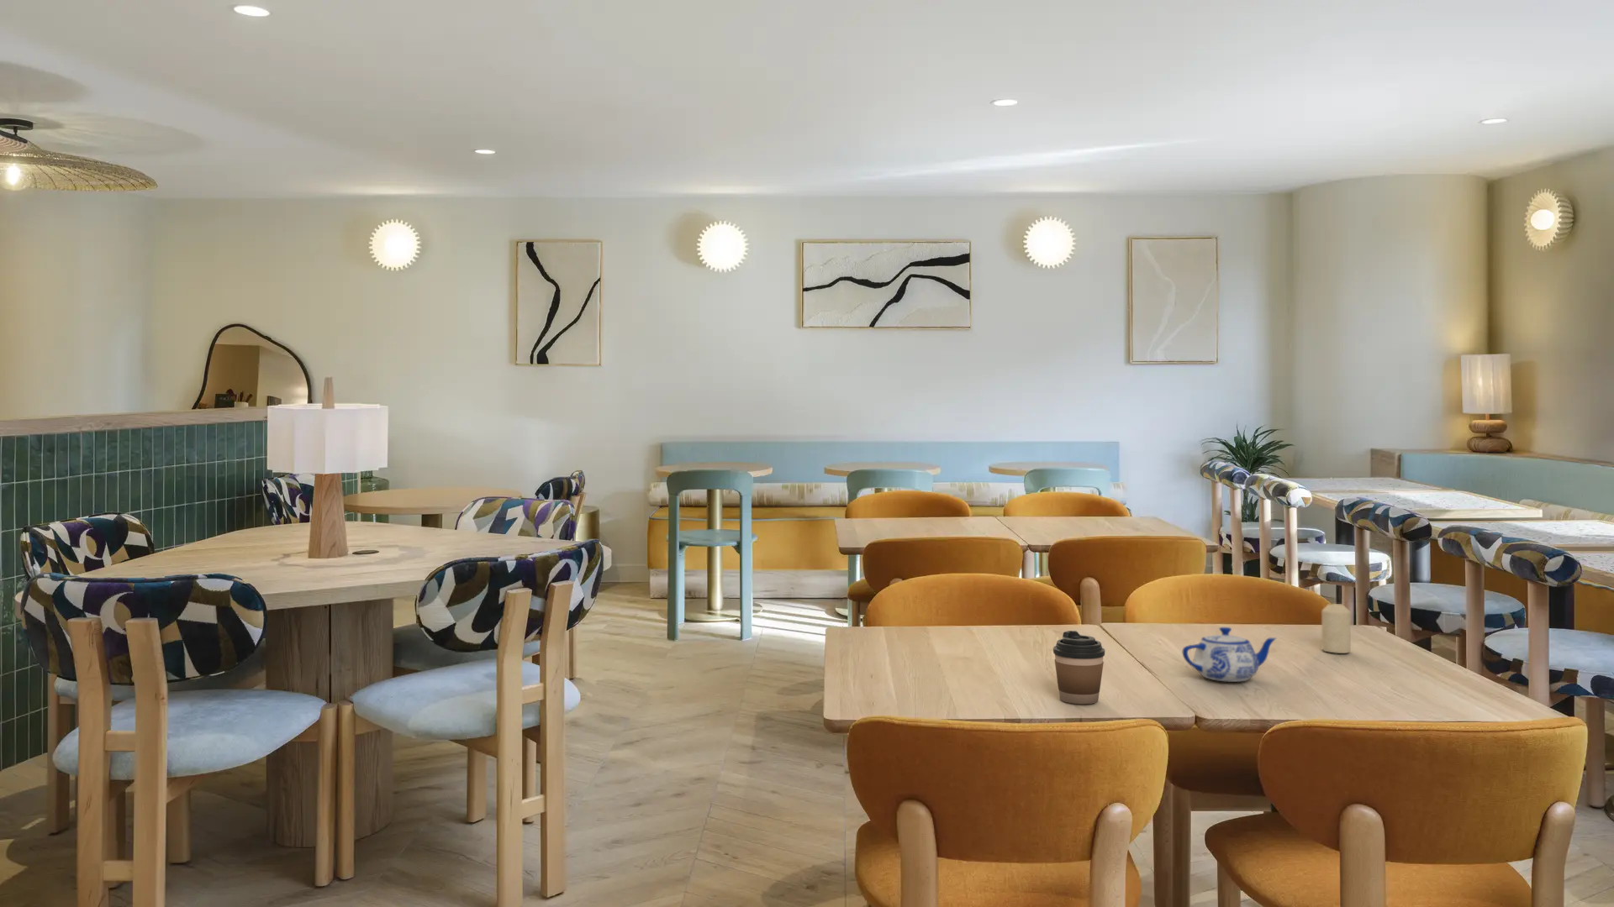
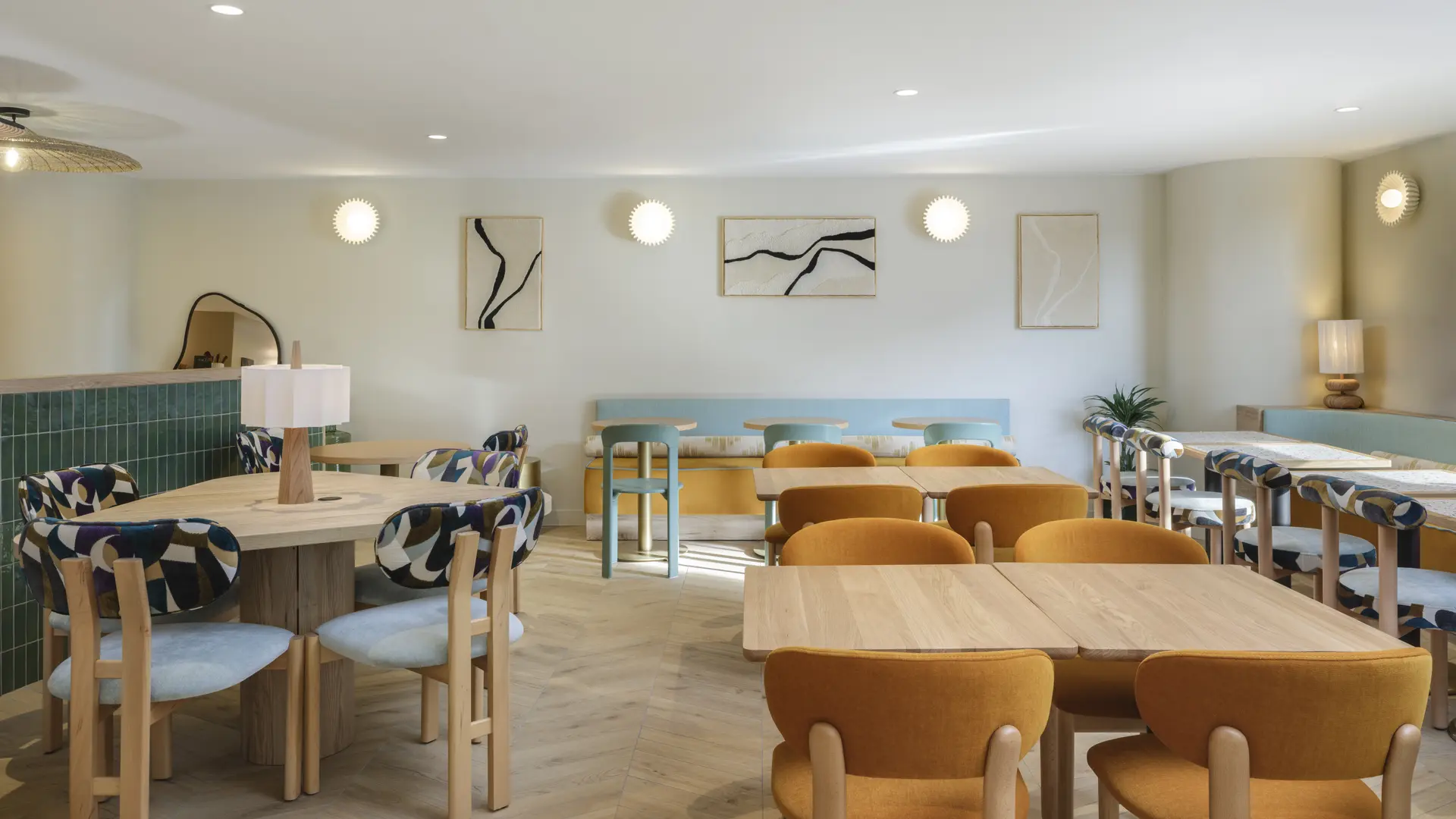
- candle [1320,602,1351,655]
- coffee cup [1052,630,1105,704]
- teapot [1182,627,1278,683]
